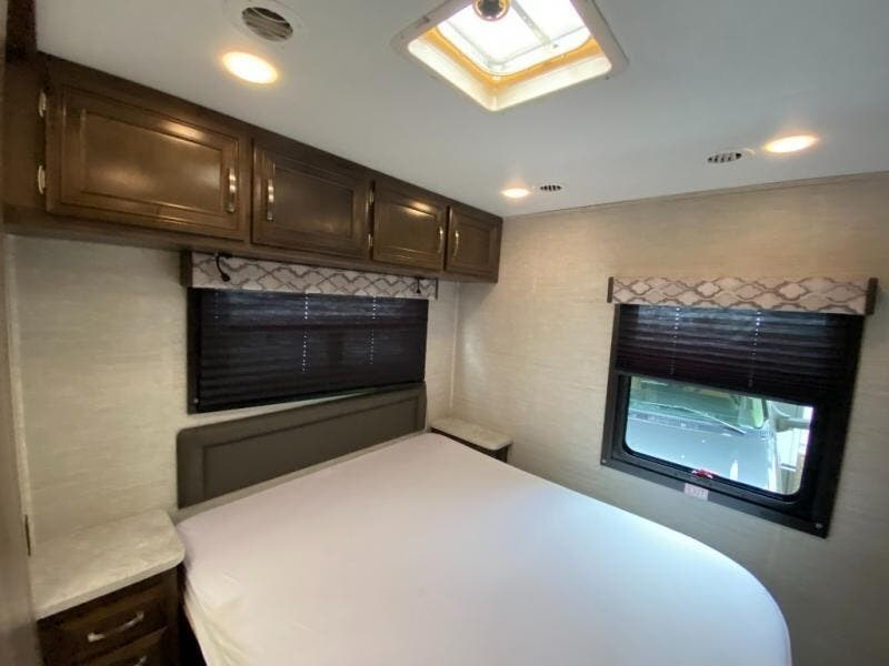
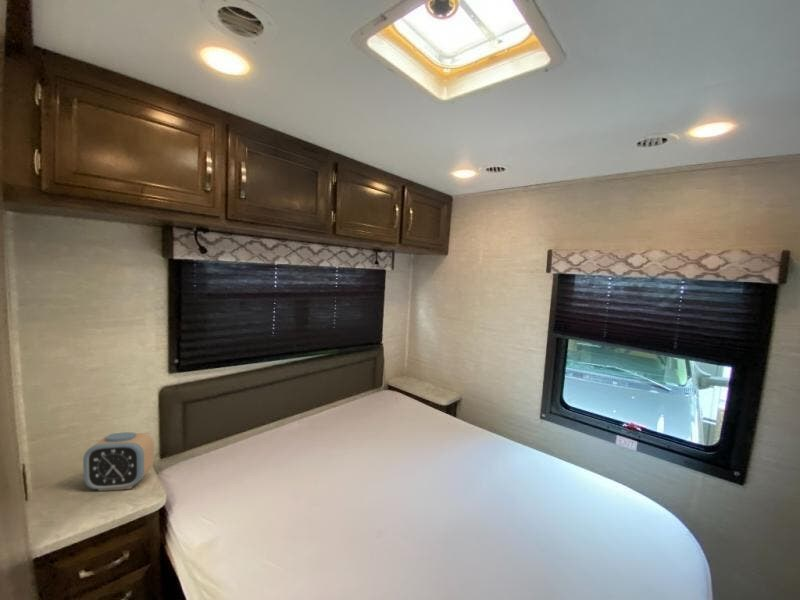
+ alarm clock [82,431,155,492]
